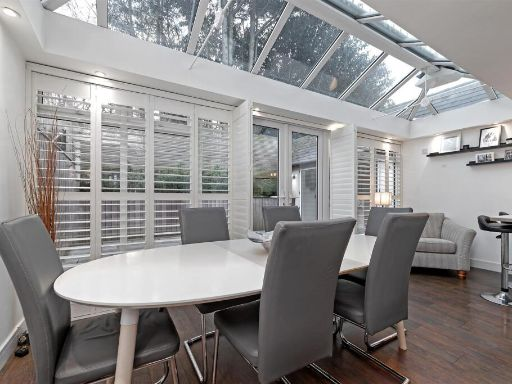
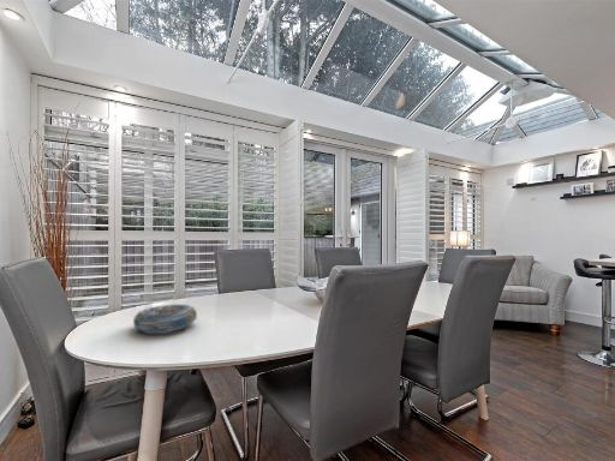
+ decorative bowl [132,303,198,335]
